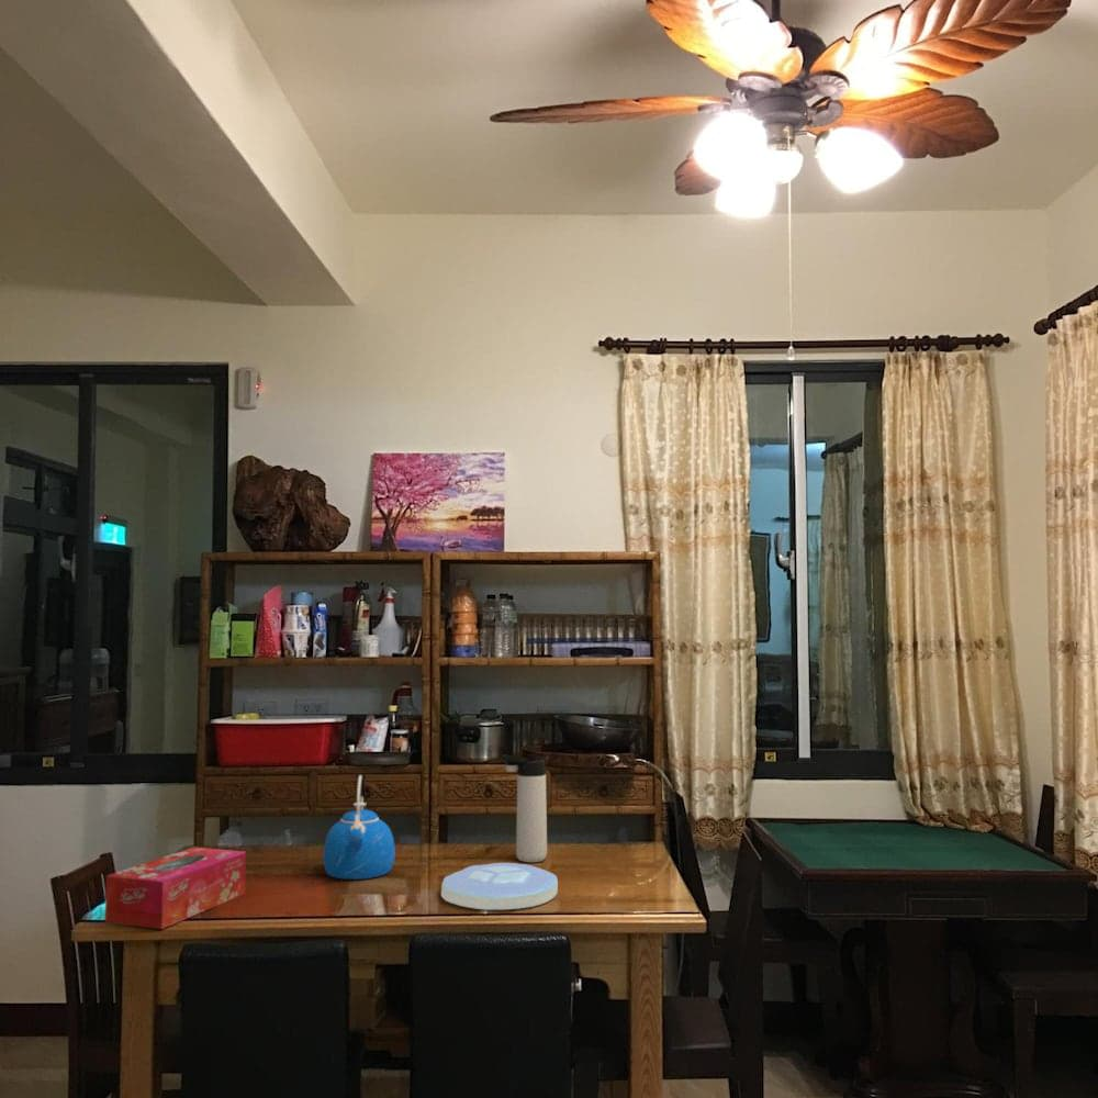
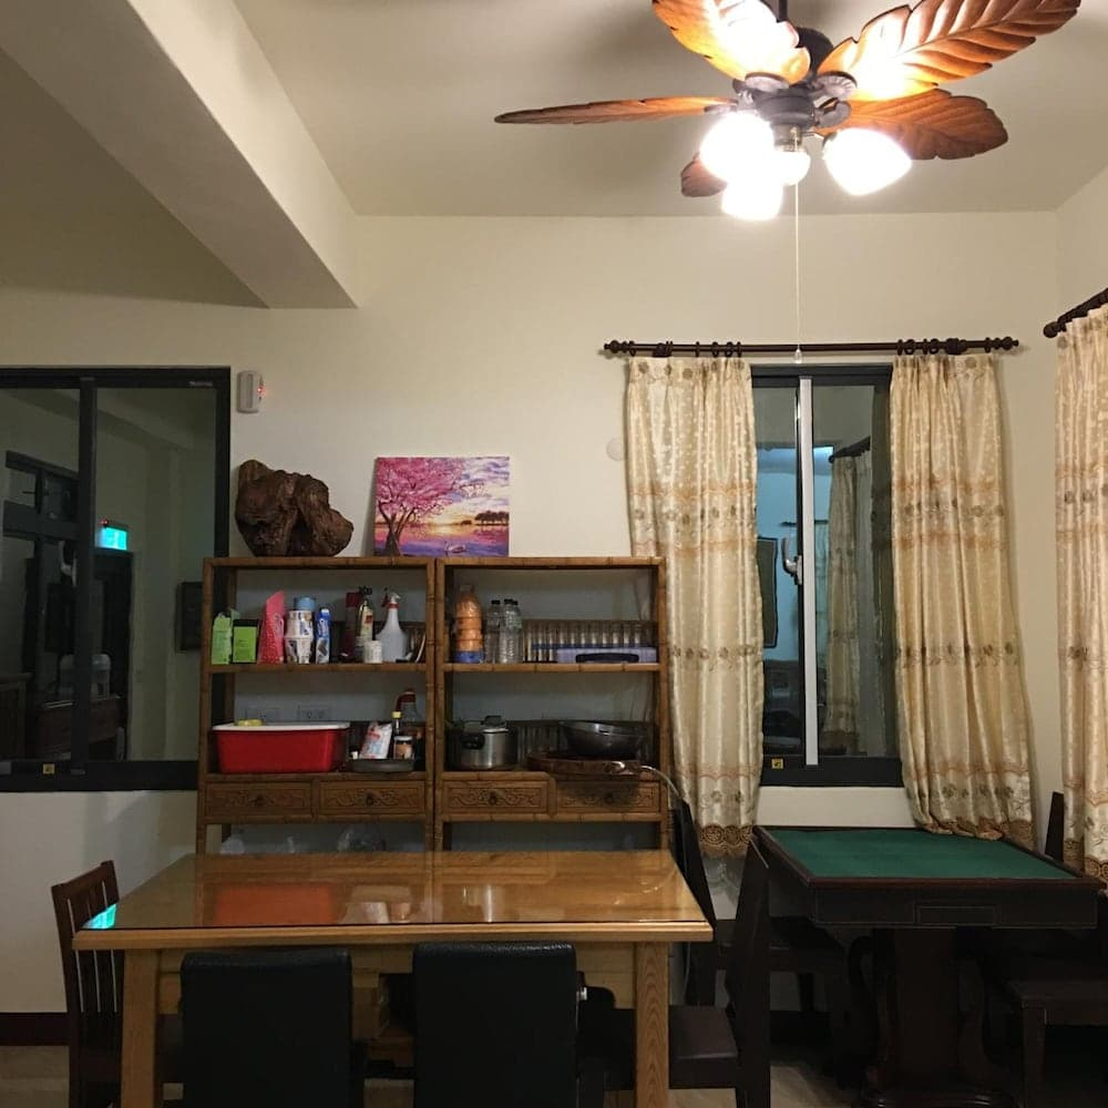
- thermos bottle [501,753,548,863]
- tissue box [104,845,247,930]
- kettle [322,773,396,881]
- plate [440,862,559,910]
